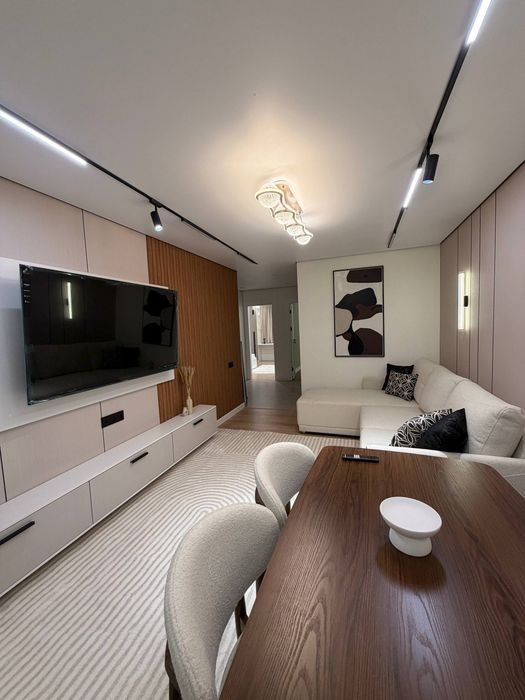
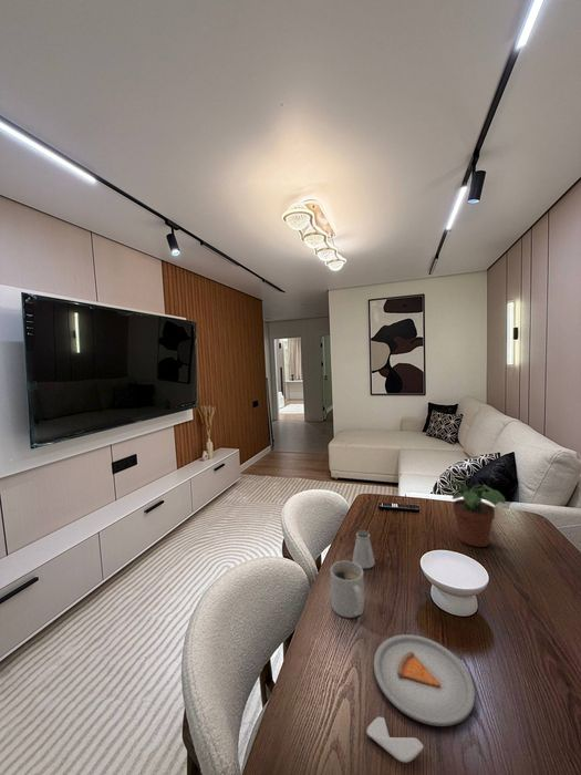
+ dinner plate [366,633,476,764]
+ potted plant [439,480,506,548]
+ mug [330,560,365,619]
+ saltshaker [351,529,376,569]
